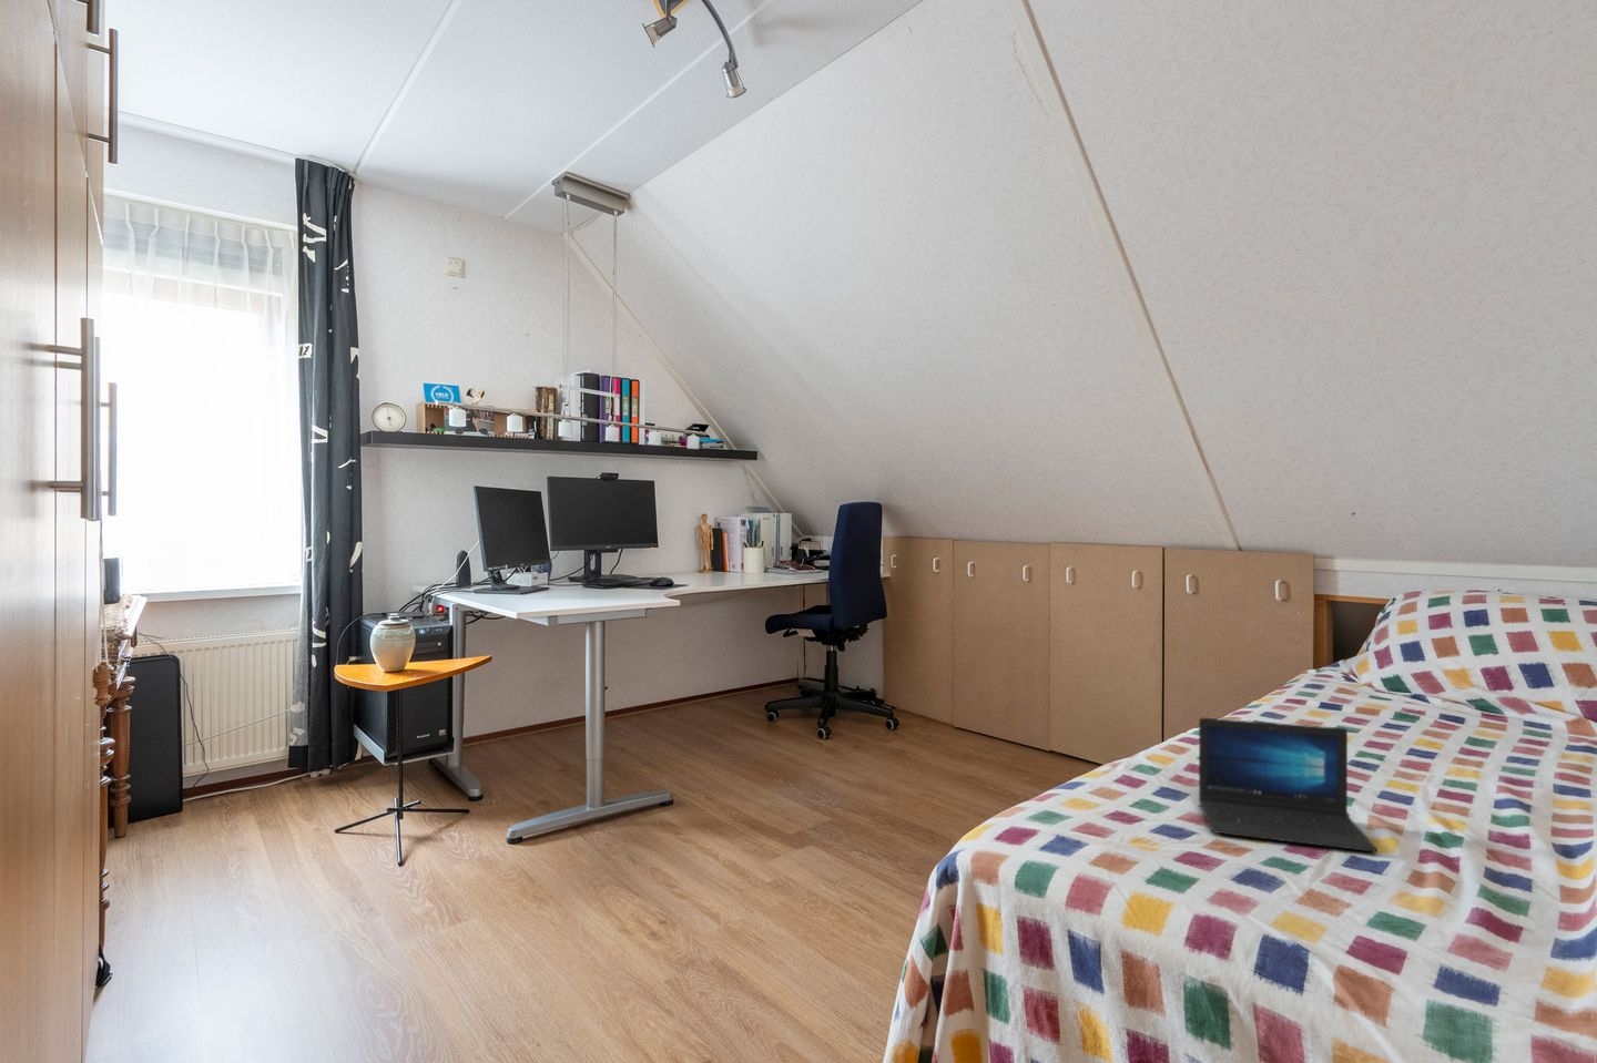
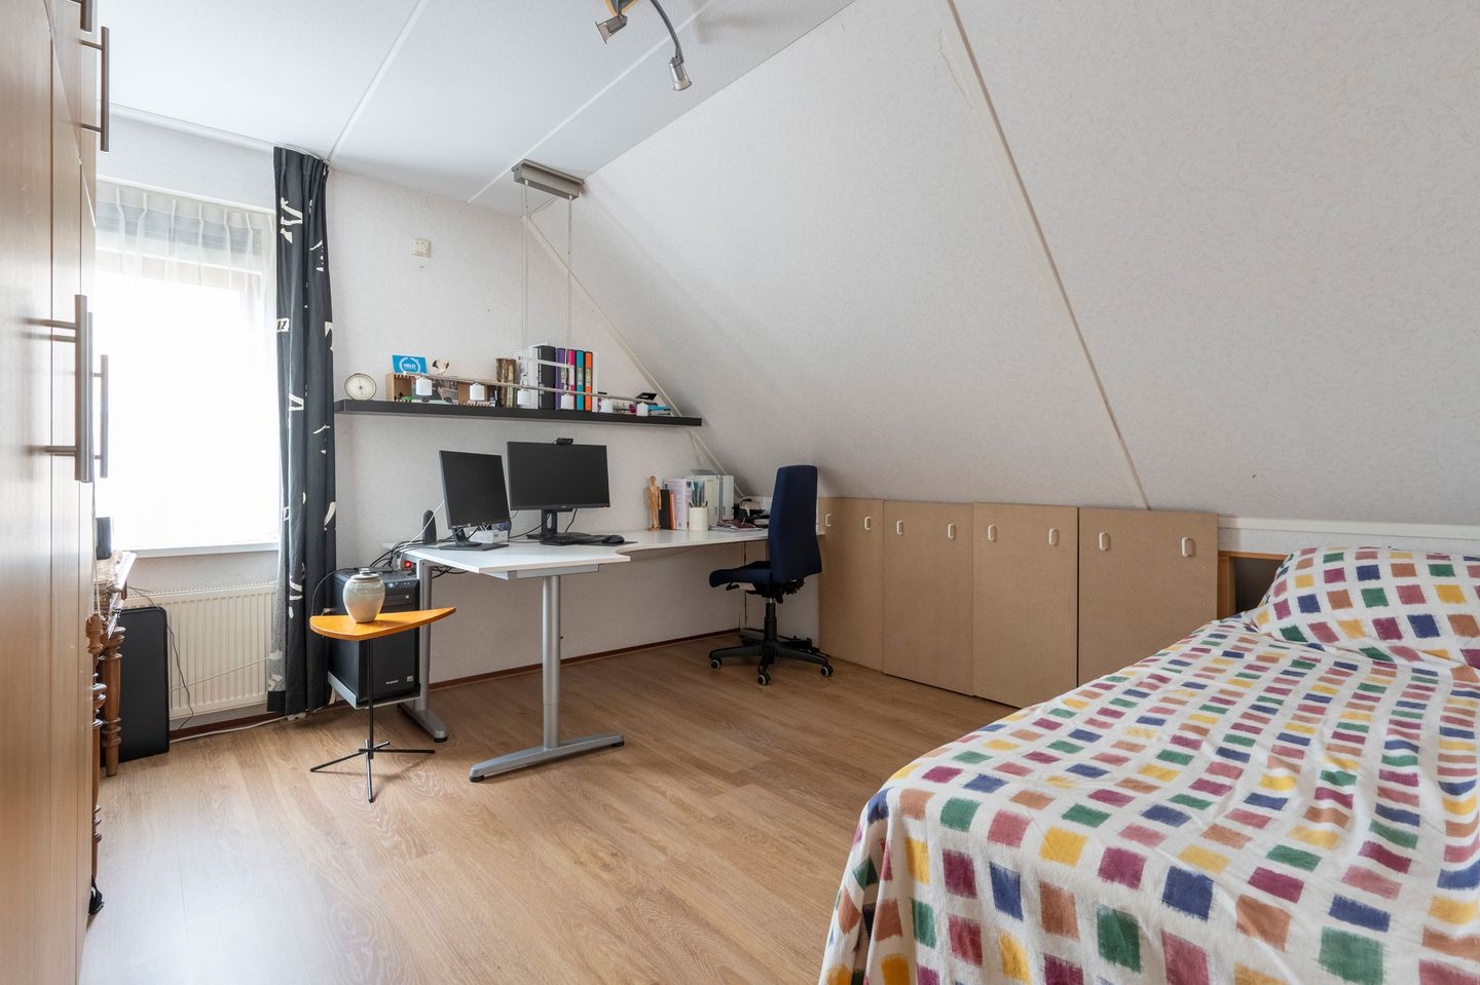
- laptop [1197,717,1379,852]
